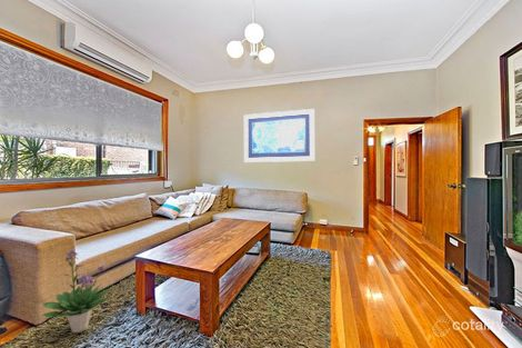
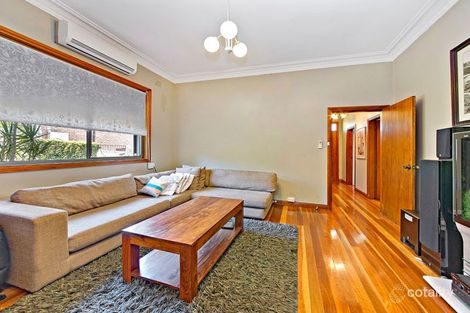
- wall art [243,108,315,163]
- potted plant [41,248,112,334]
